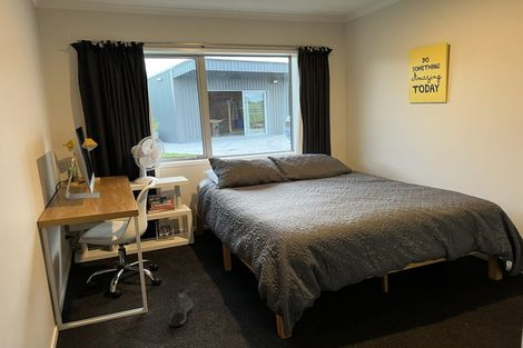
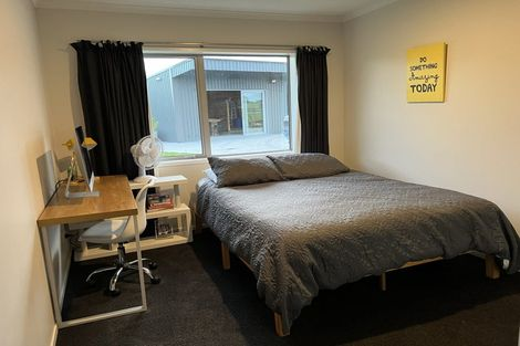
- sneaker [168,288,194,327]
